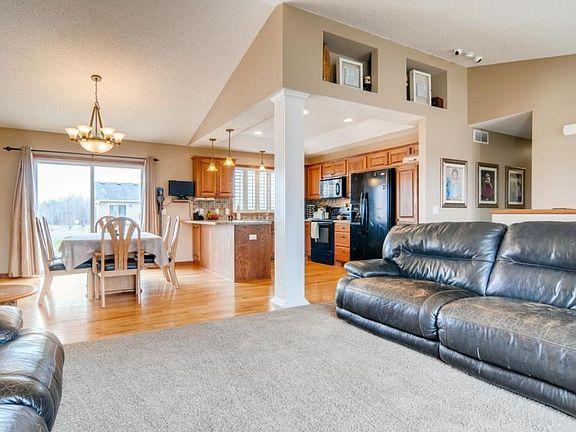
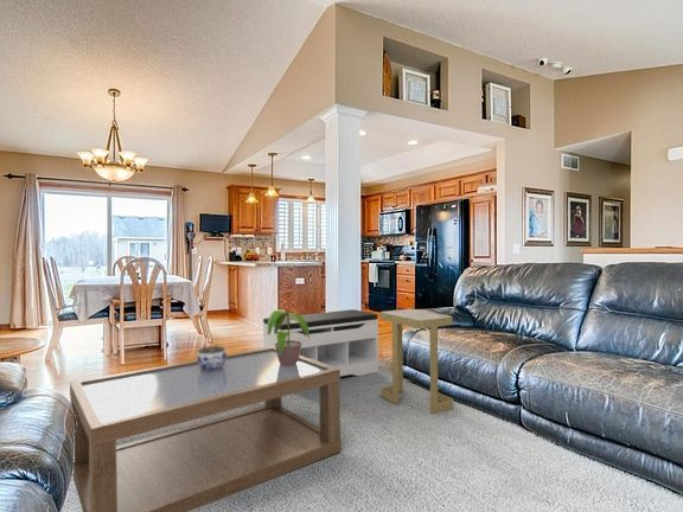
+ bench [262,308,379,377]
+ jar [196,345,228,371]
+ potted plant [267,308,309,366]
+ side table [379,308,454,415]
+ coffee table [69,346,342,512]
